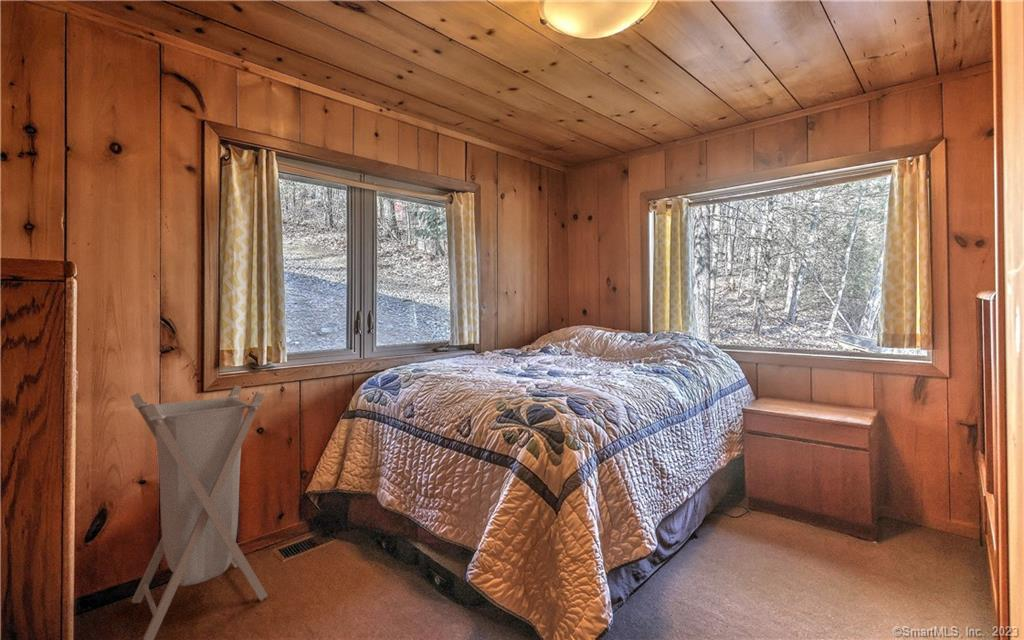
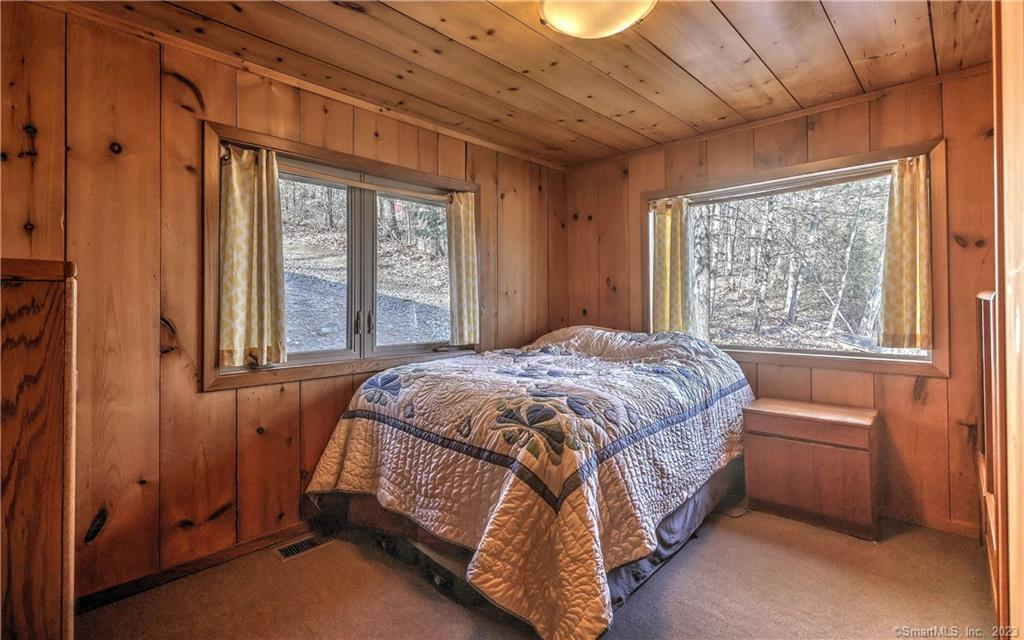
- laundry hamper [129,384,269,640]
